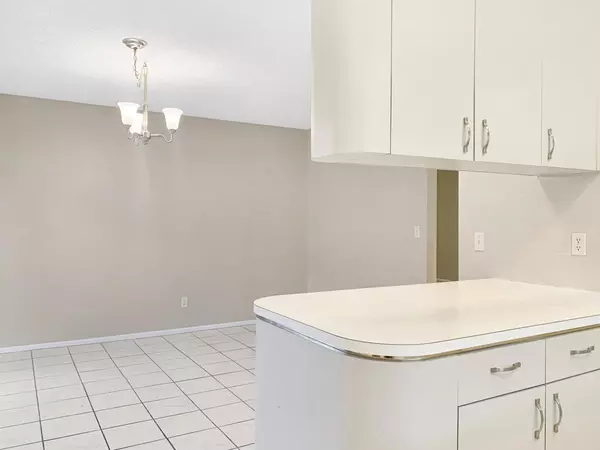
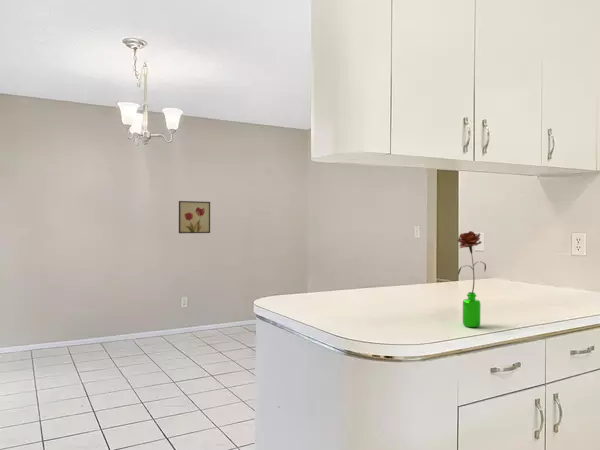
+ wall art [178,200,211,234]
+ flower [456,230,487,328]
